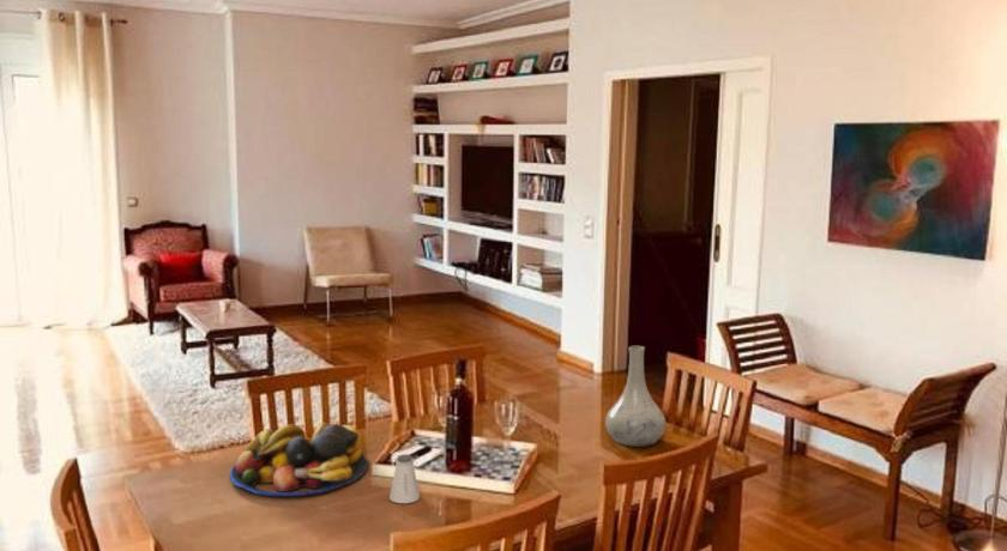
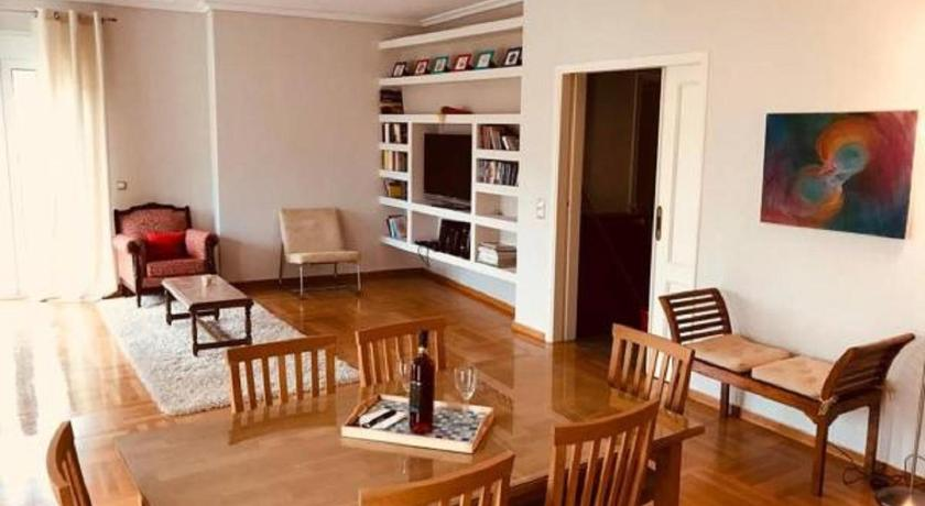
- fruit bowl [229,420,369,497]
- saltshaker [388,453,421,504]
- vase [604,345,667,448]
